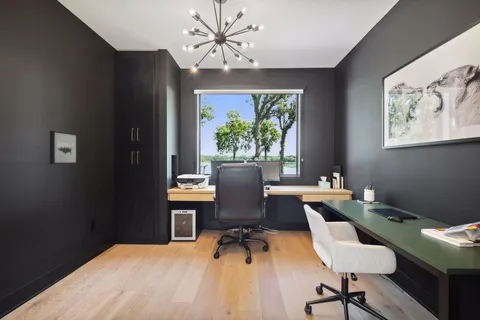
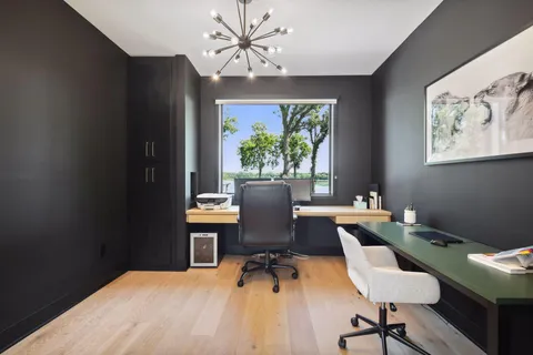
- wall art [49,130,78,165]
